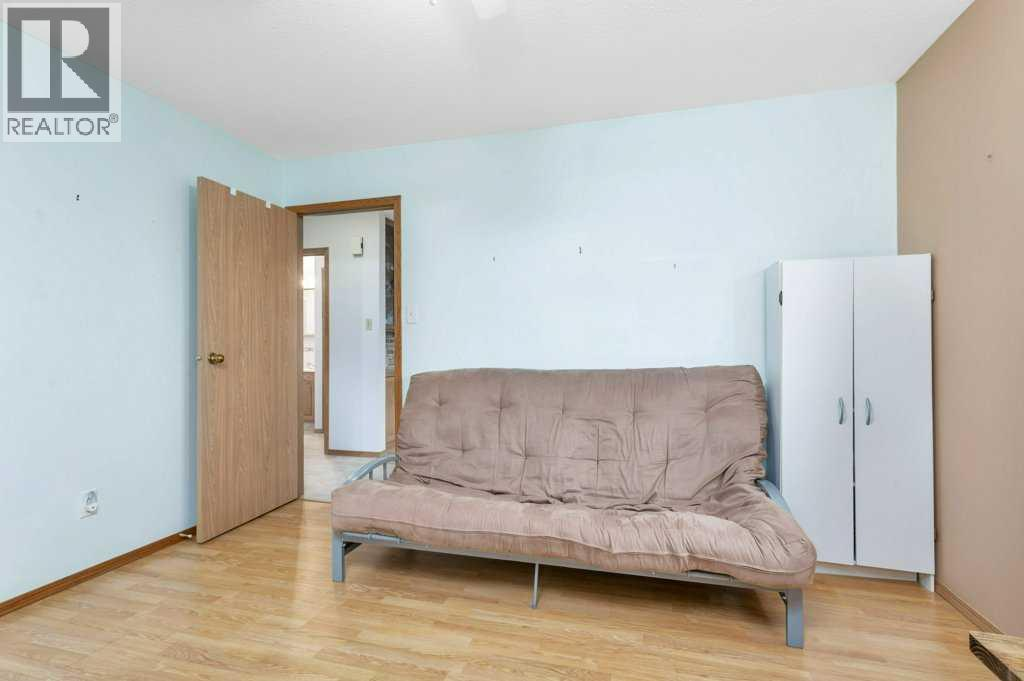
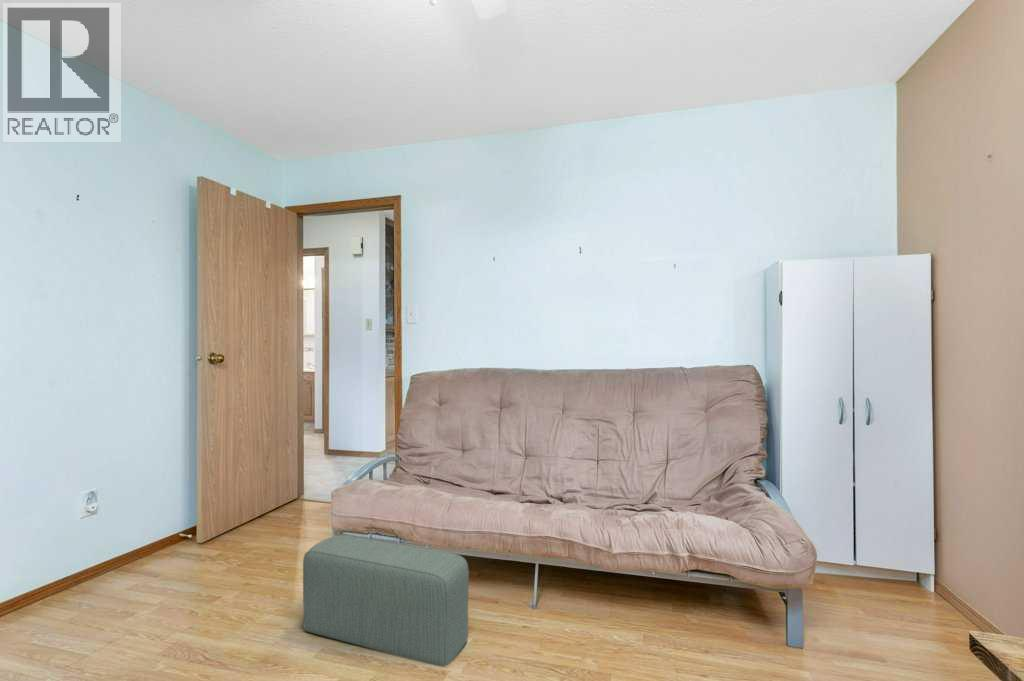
+ pouf [302,534,470,668]
